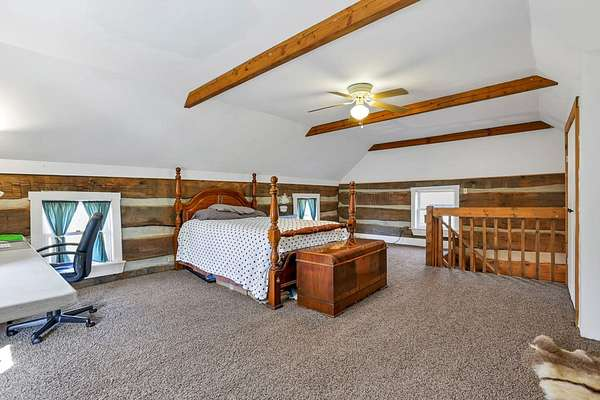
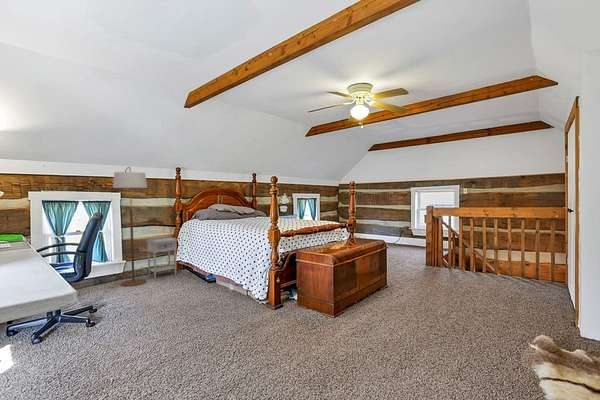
+ nightstand [144,236,178,279]
+ floor lamp [112,166,148,287]
